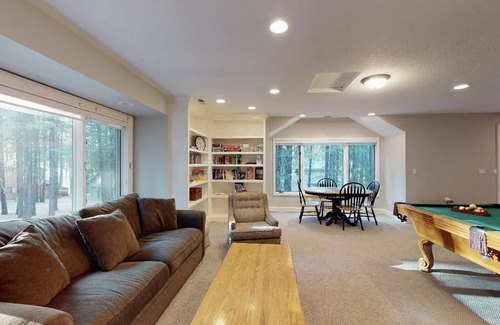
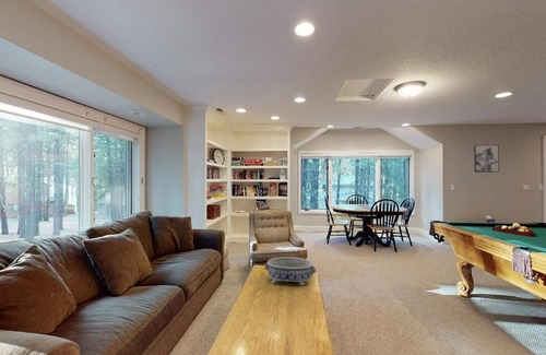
+ decorative bowl [263,256,317,286]
+ wall art [473,144,500,174]
